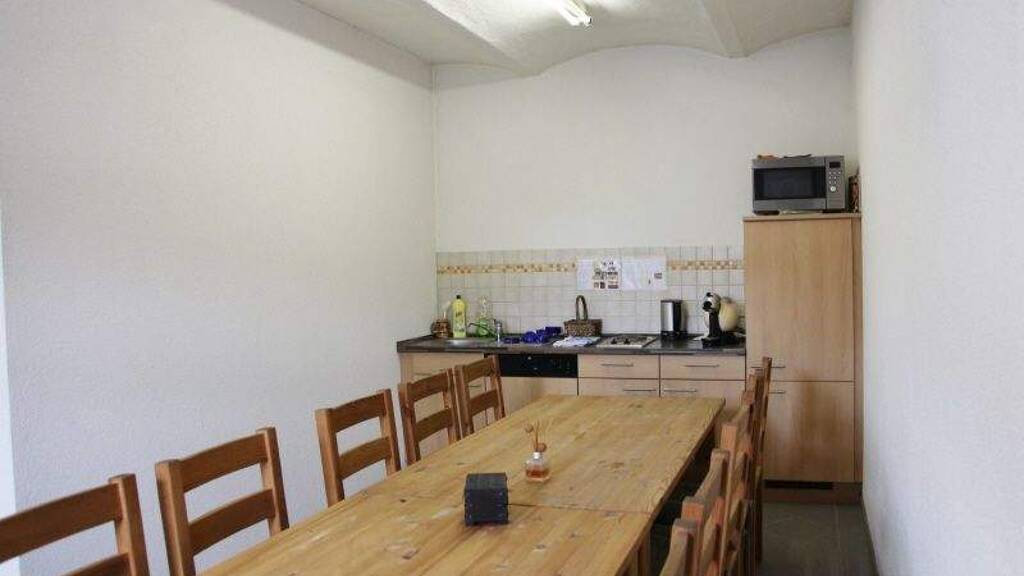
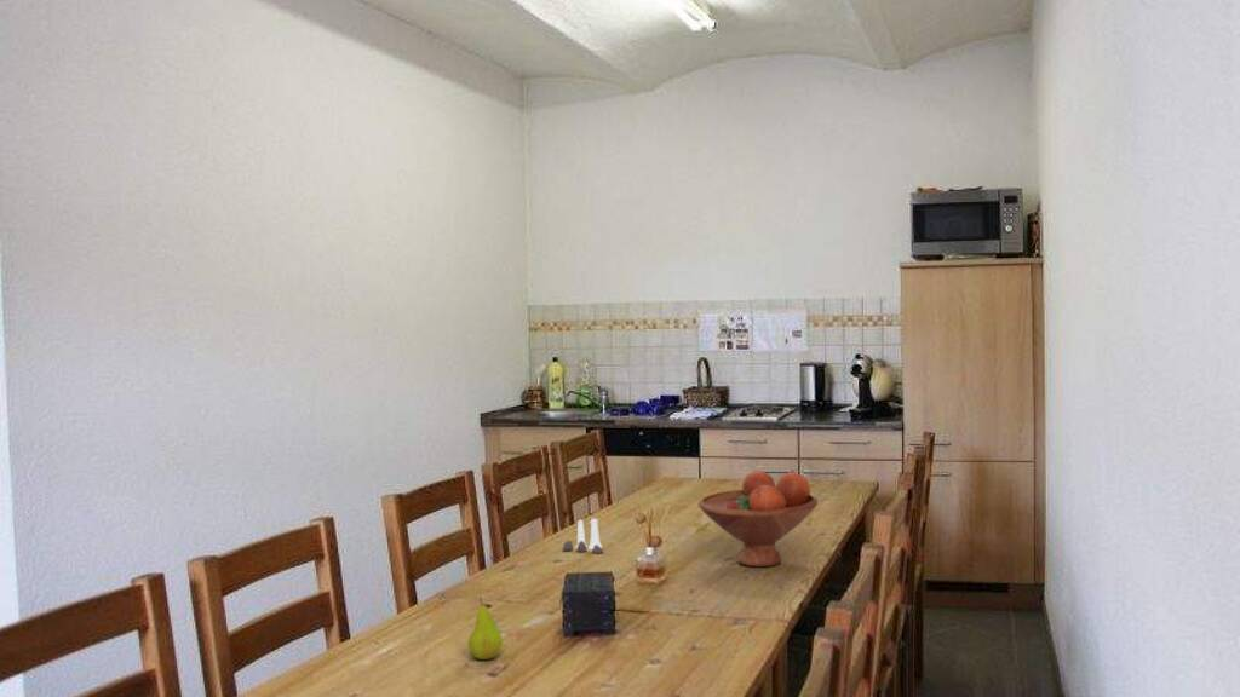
+ fruit [466,597,504,661]
+ fruit bowl [698,470,819,568]
+ salt and pepper shaker set [562,518,604,554]
